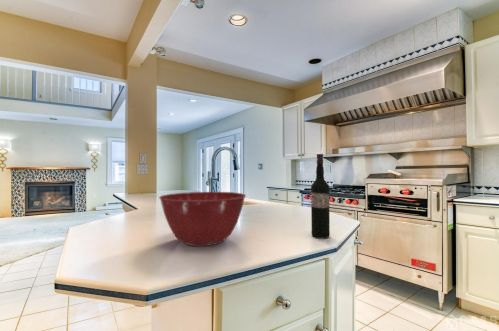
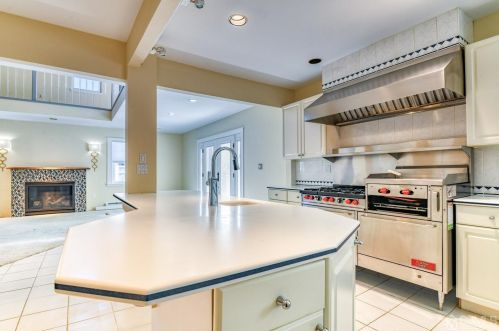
- mixing bowl [158,191,247,247]
- wine bottle [310,153,331,239]
